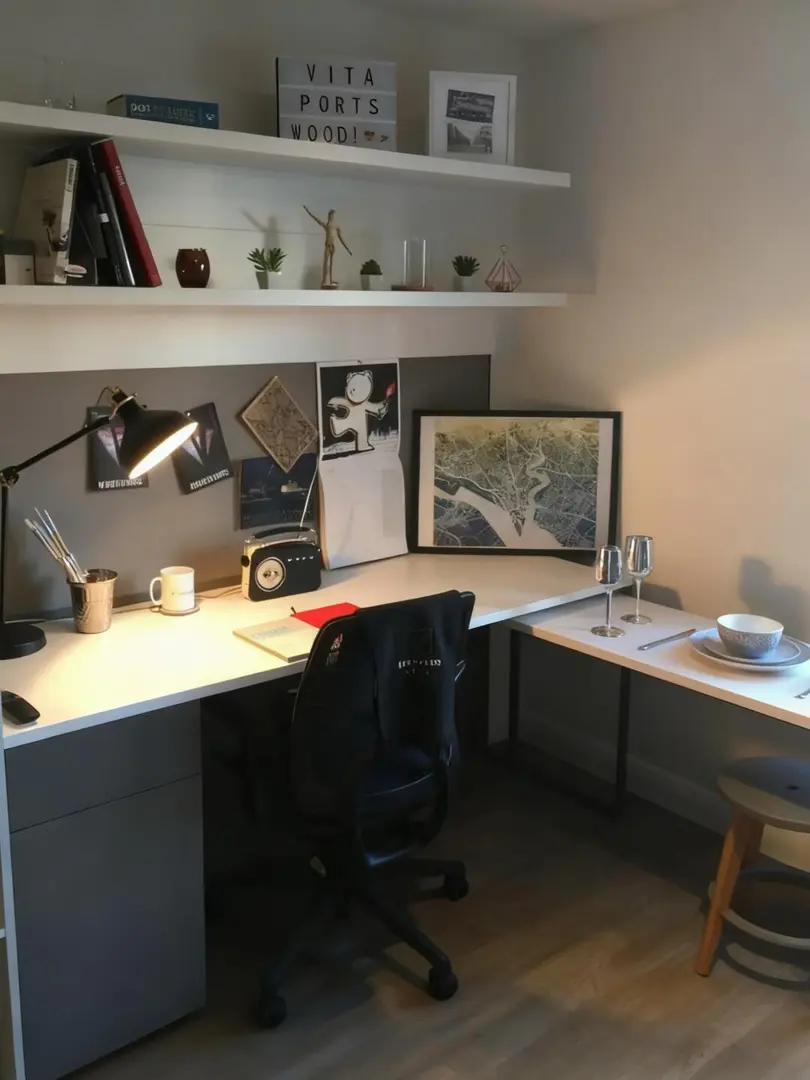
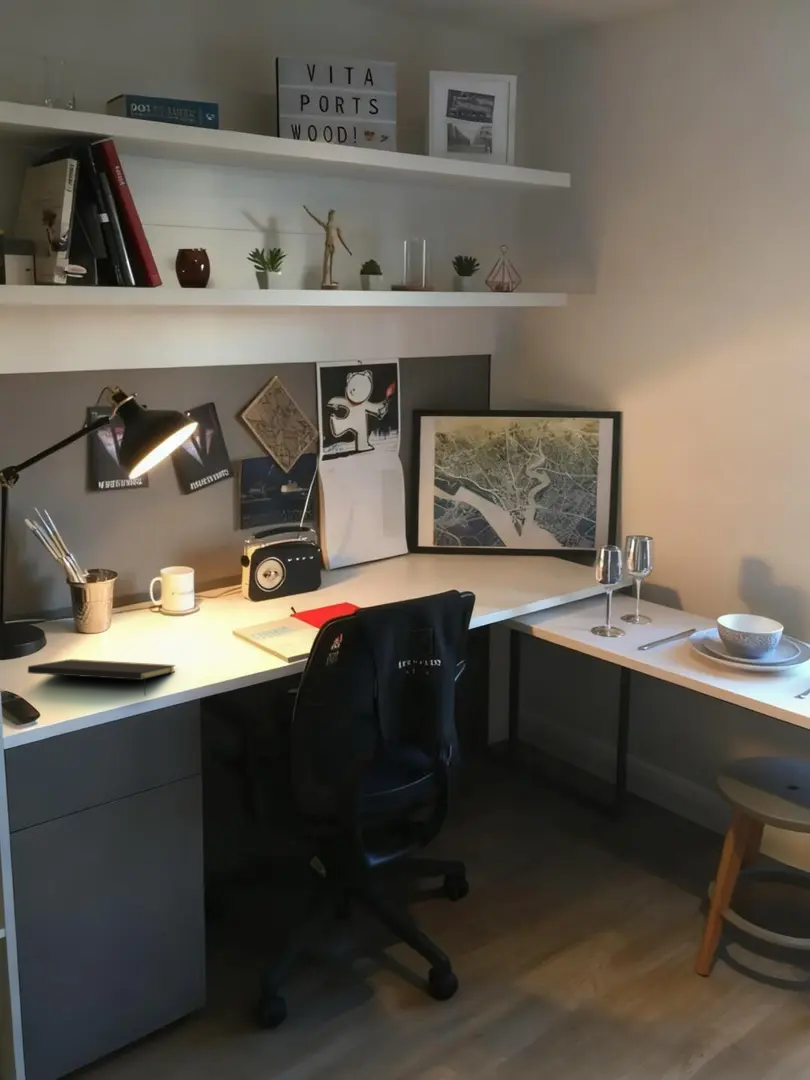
+ notepad [27,658,176,697]
